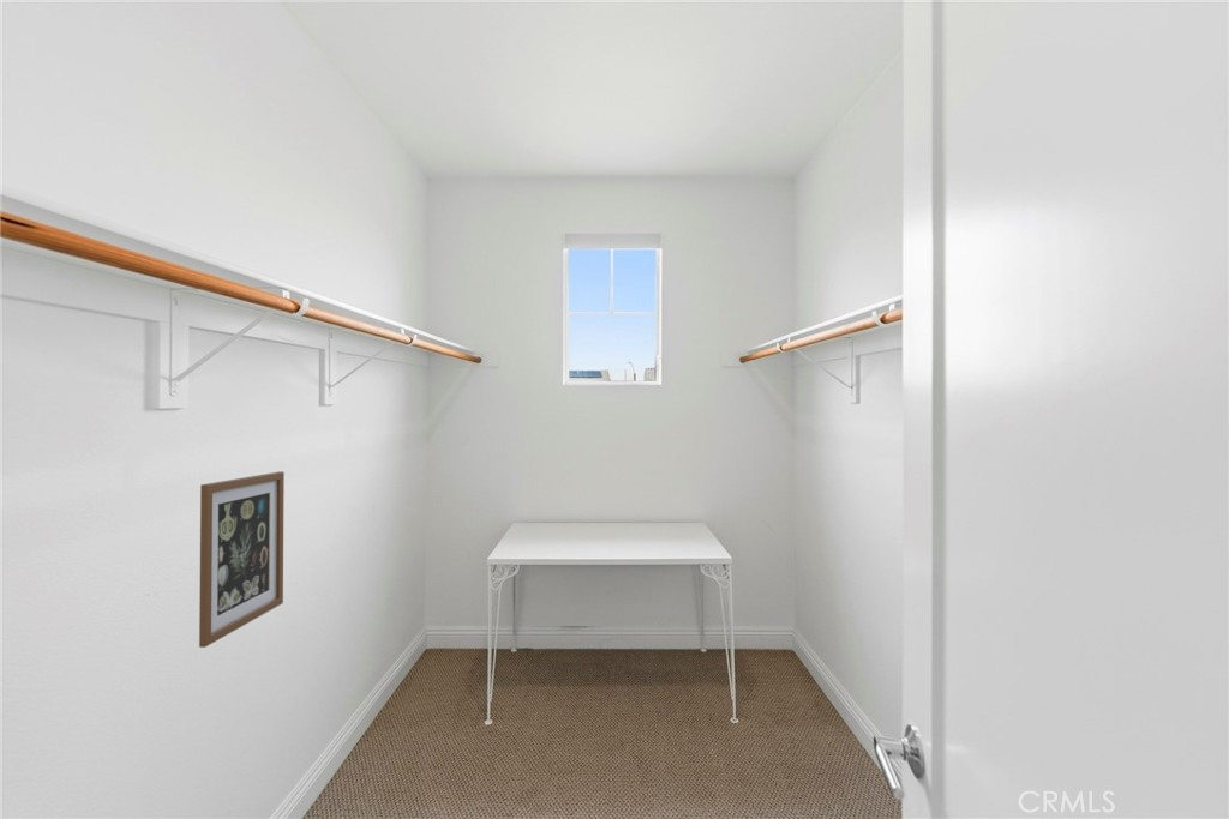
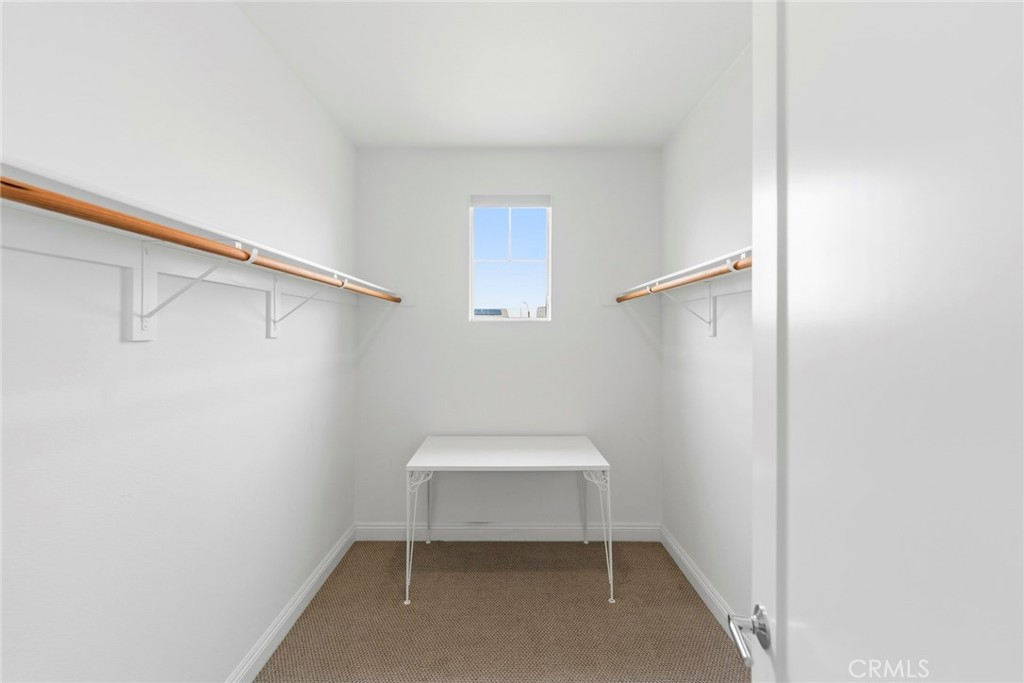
- wall art [198,470,286,649]
